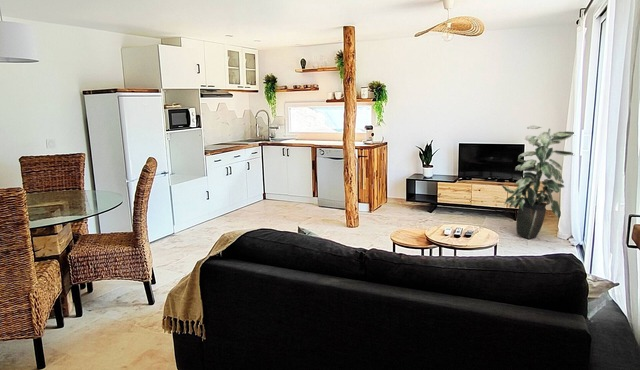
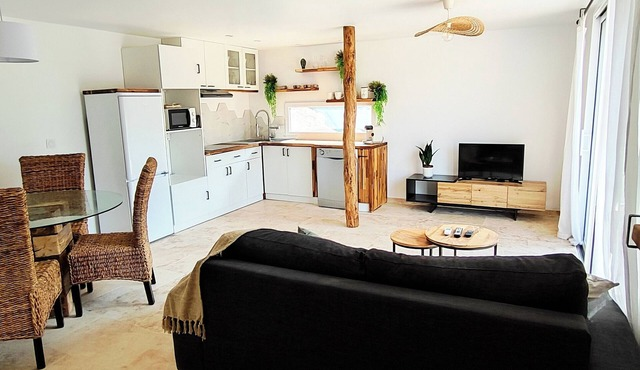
- indoor plant [501,125,575,240]
